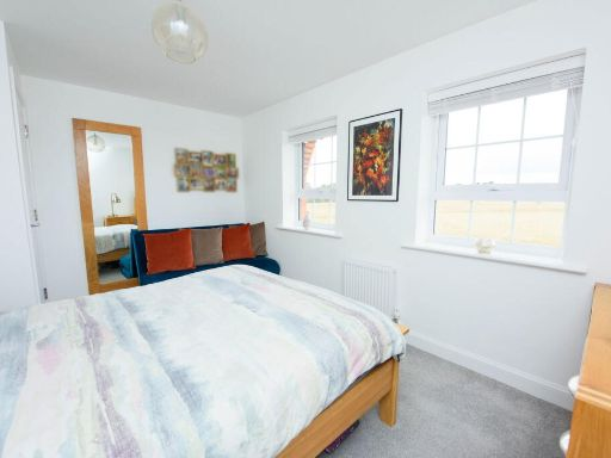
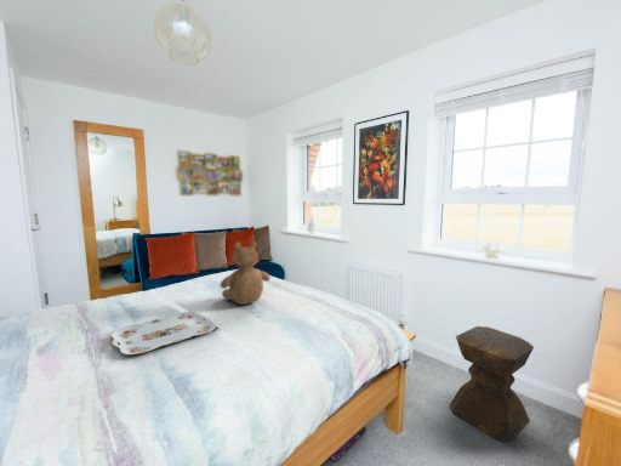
+ teddy bear [220,240,272,306]
+ stool [449,325,535,443]
+ serving tray [110,311,217,356]
